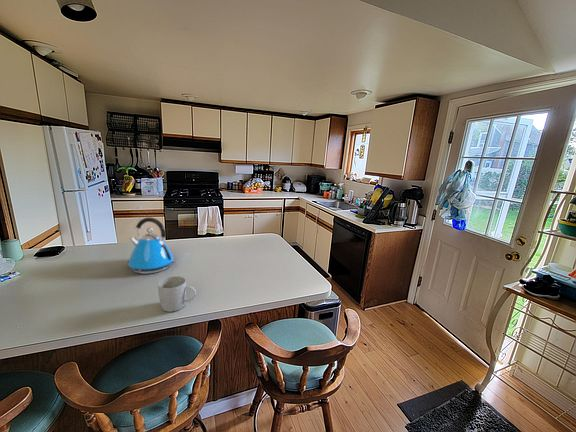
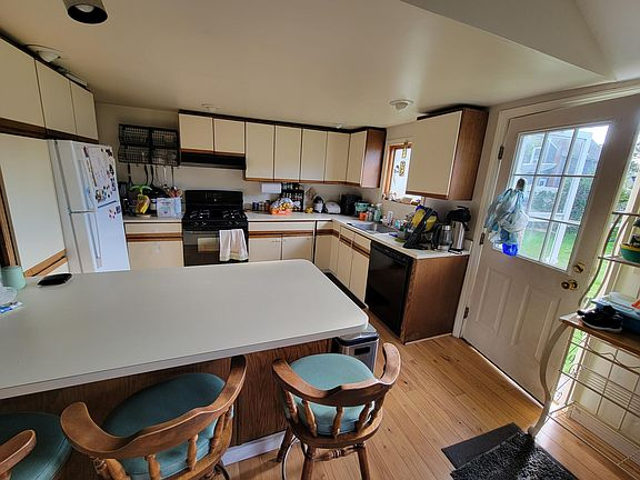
- kettle [127,216,176,275]
- mug [157,275,197,313]
